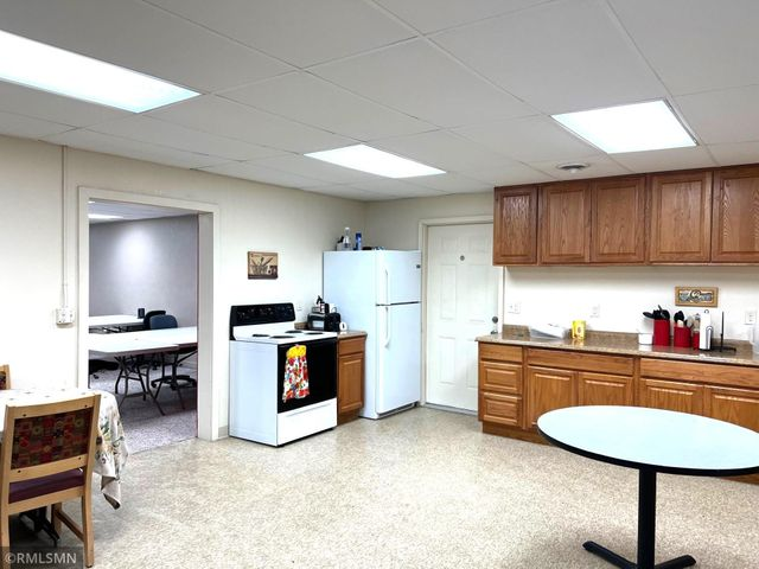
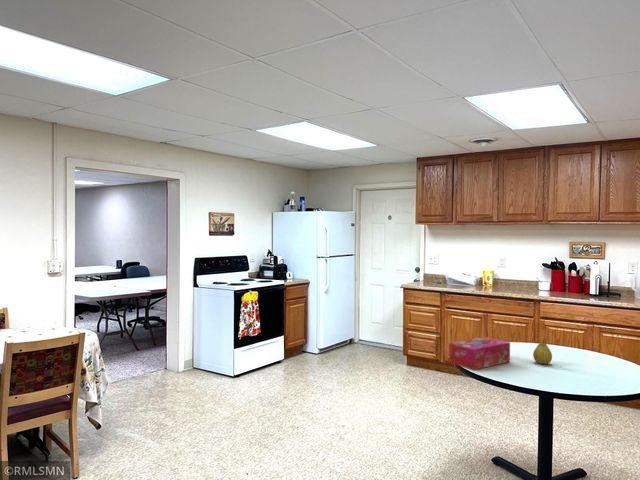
+ tissue box [448,336,511,371]
+ fruit [532,338,553,365]
